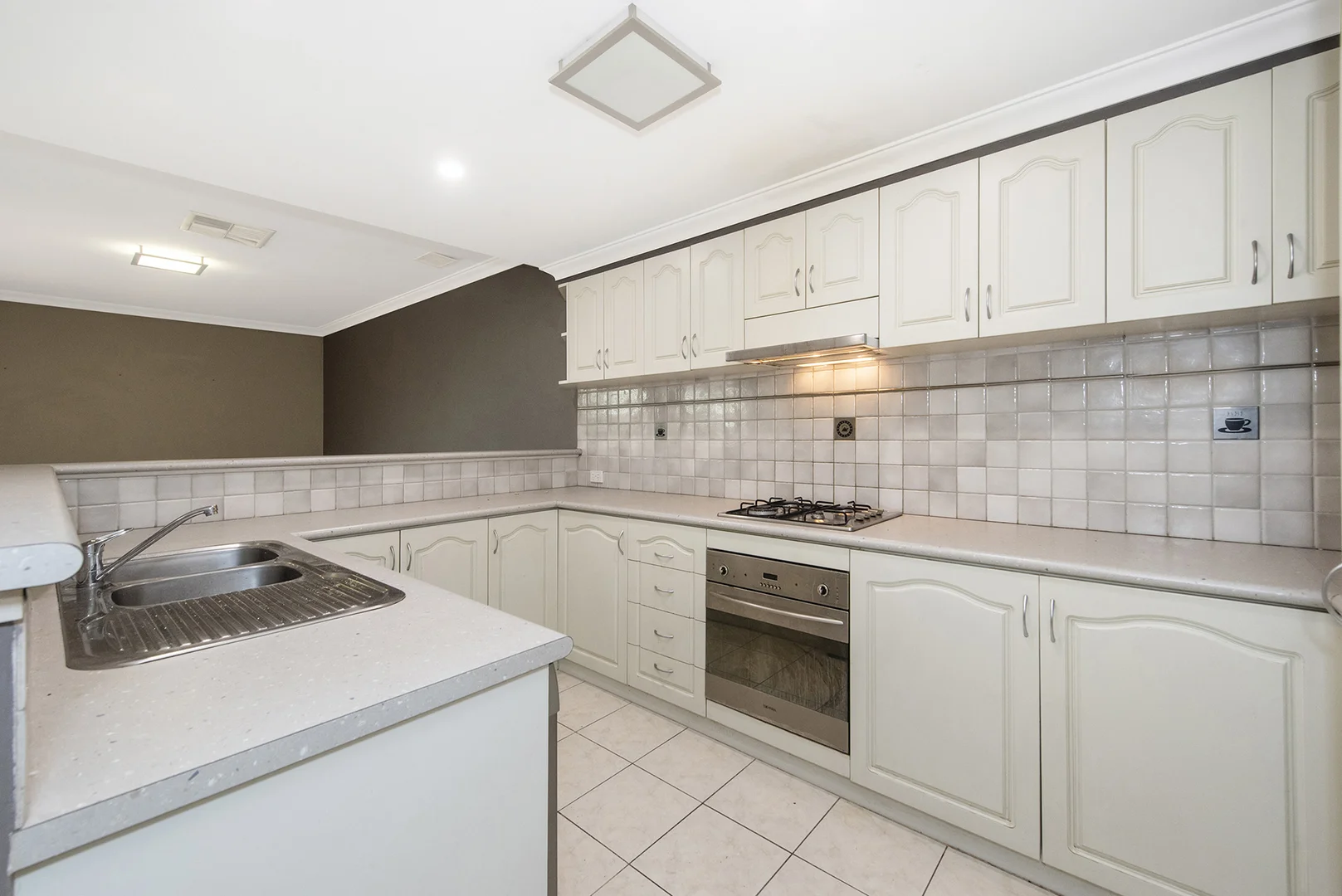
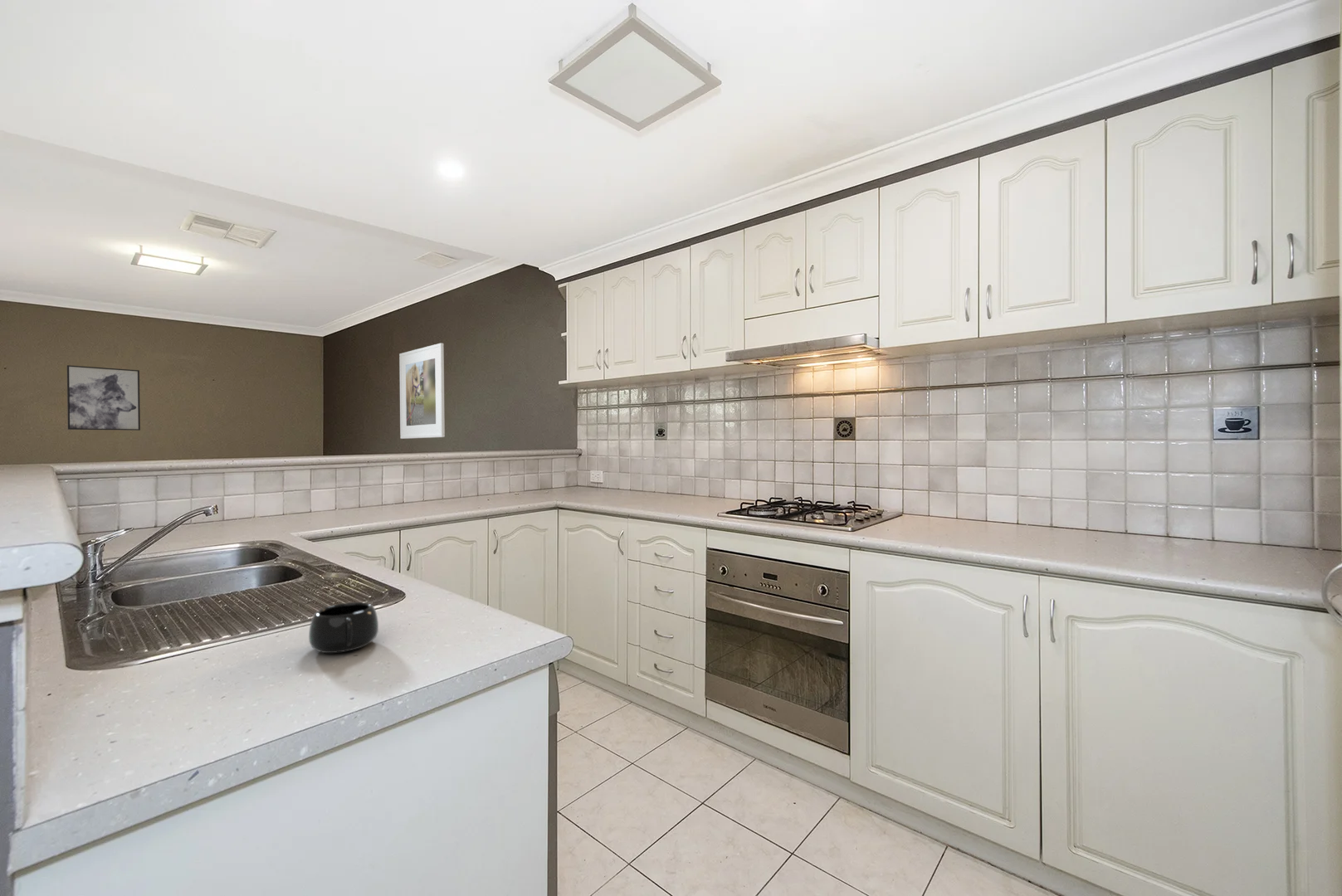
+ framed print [398,342,446,440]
+ mug [308,601,379,654]
+ wall art [66,364,141,431]
